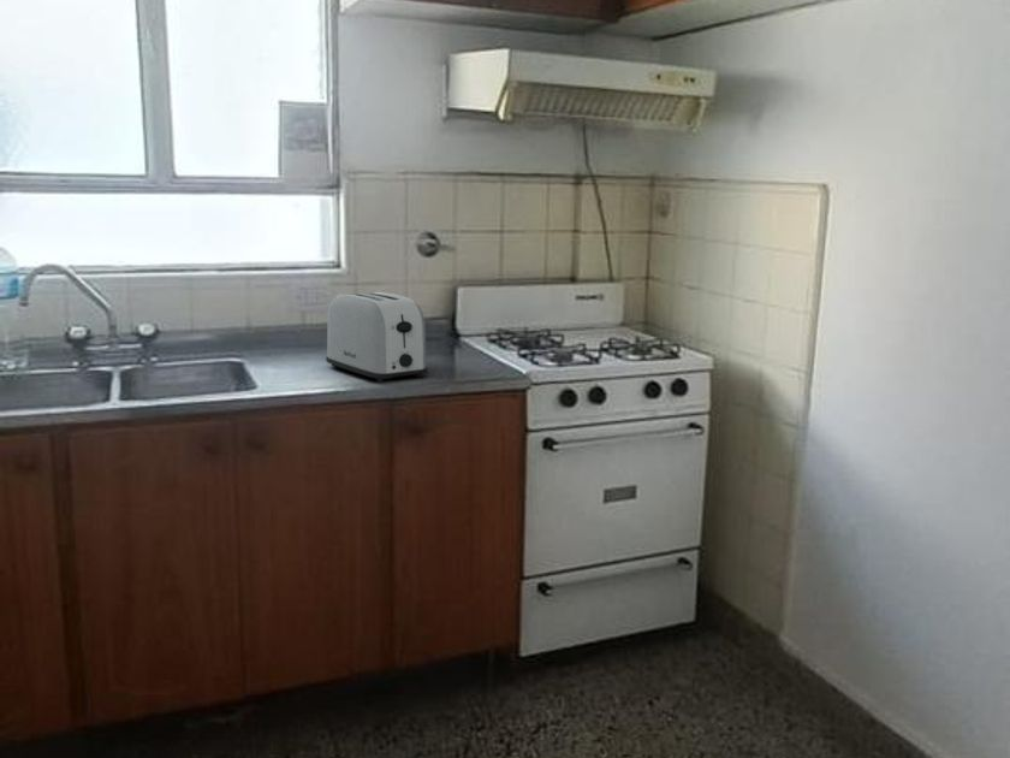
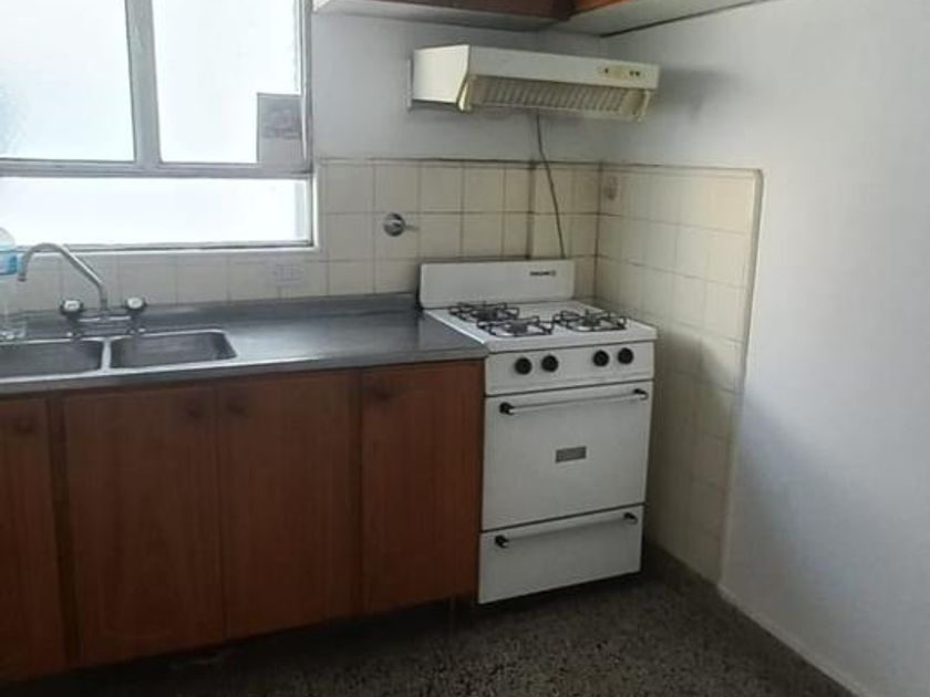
- toaster [325,291,428,384]
